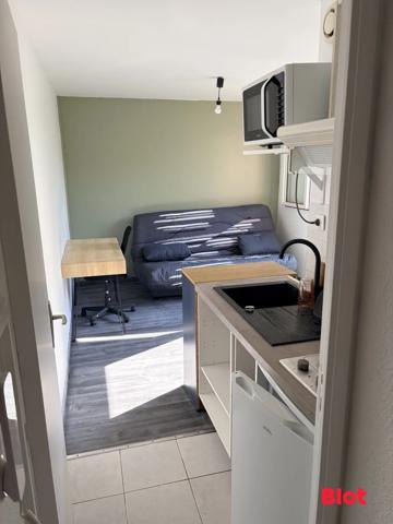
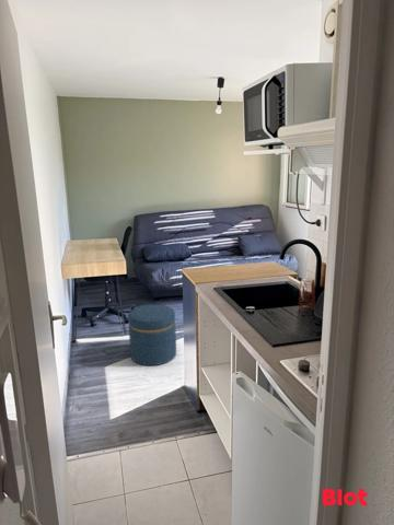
+ ottoman [127,304,177,366]
